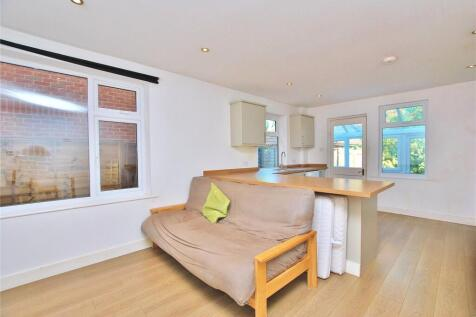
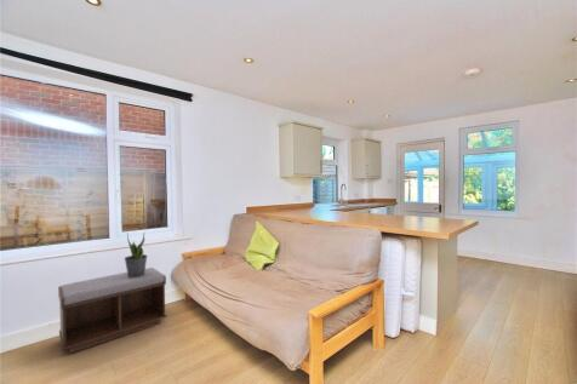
+ bench [57,266,167,355]
+ potted plant [124,231,149,277]
